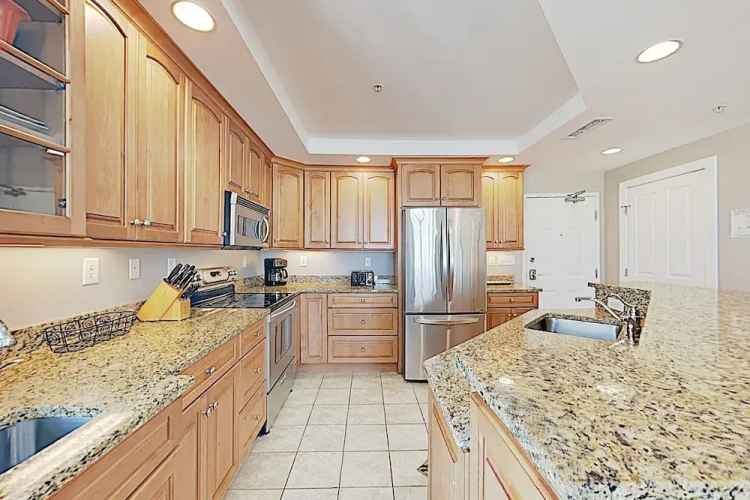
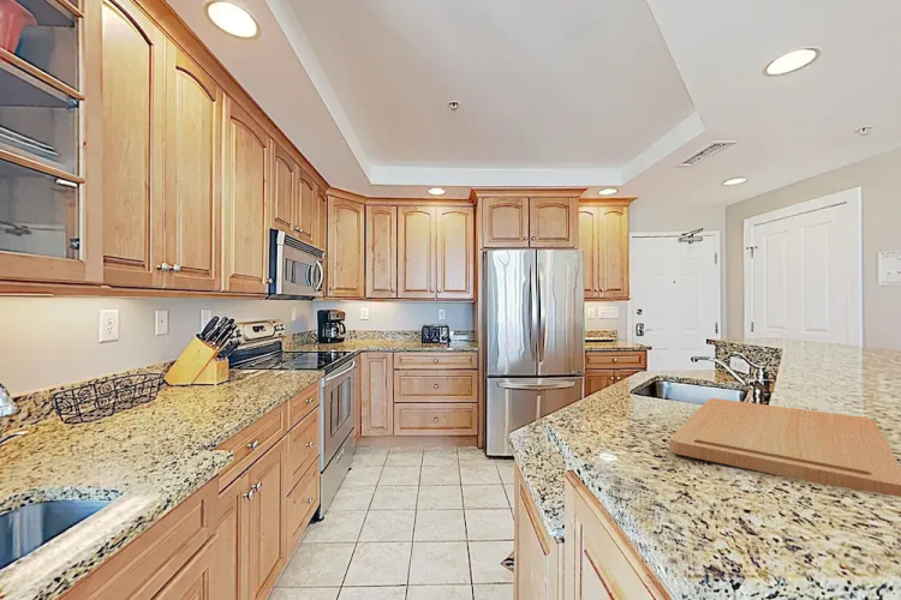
+ cutting board [669,397,901,497]
